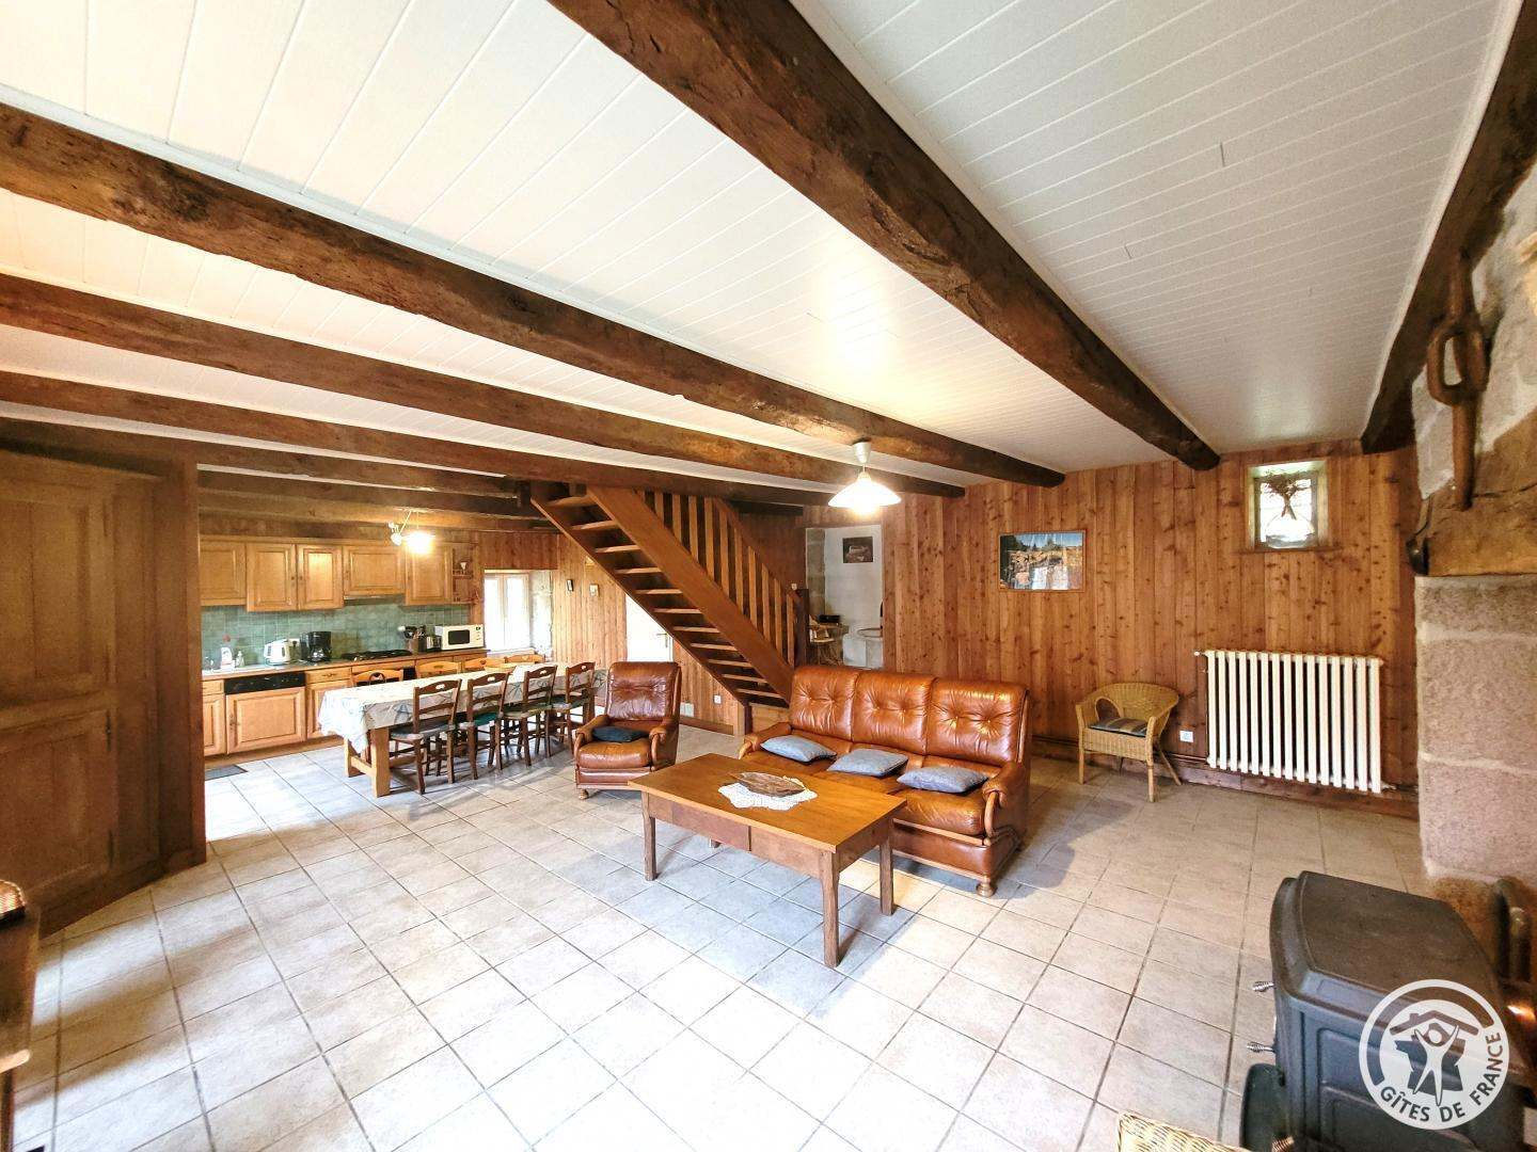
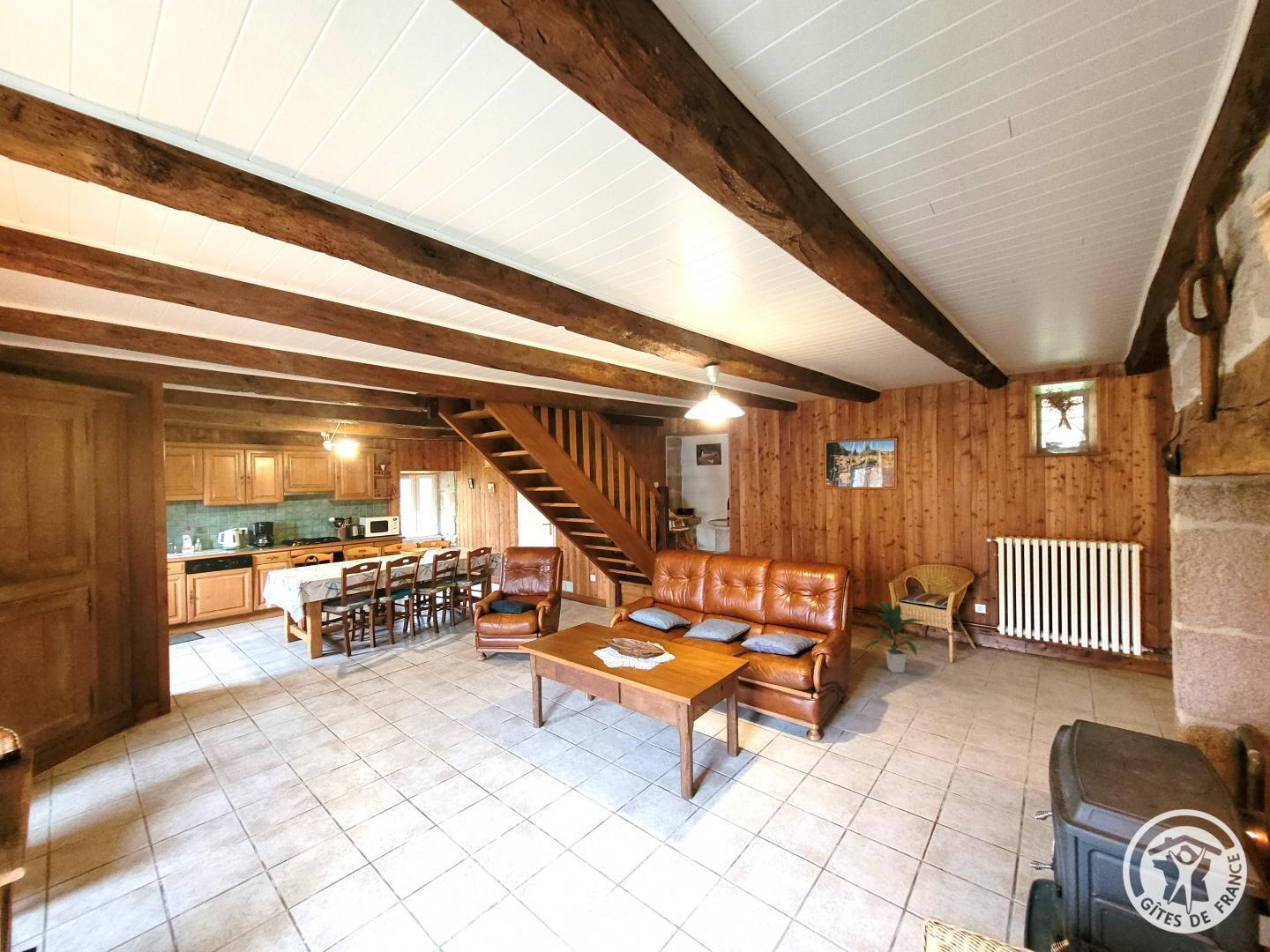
+ indoor plant [862,600,927,673]
